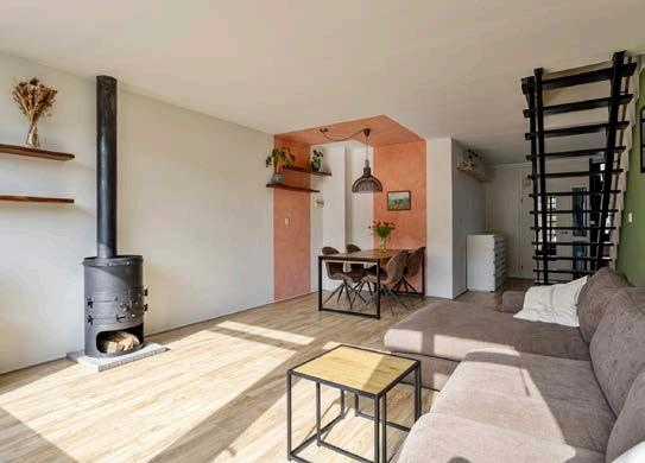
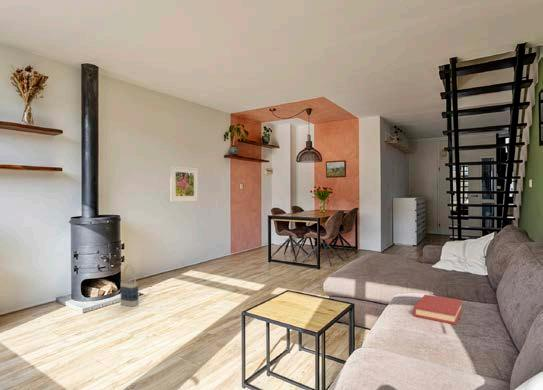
+ hardback book [413,294,463,325]
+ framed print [169,165,199,203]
+ bag [120,264,139,308]
